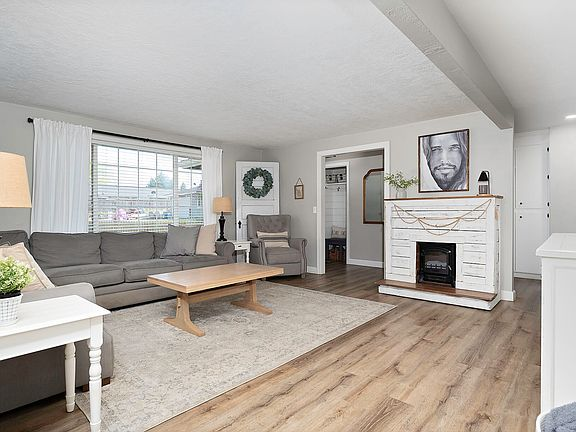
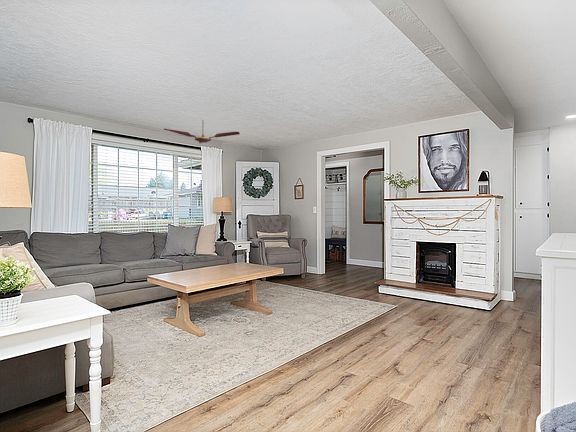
+ ceiling fan [163,119,241,144]
